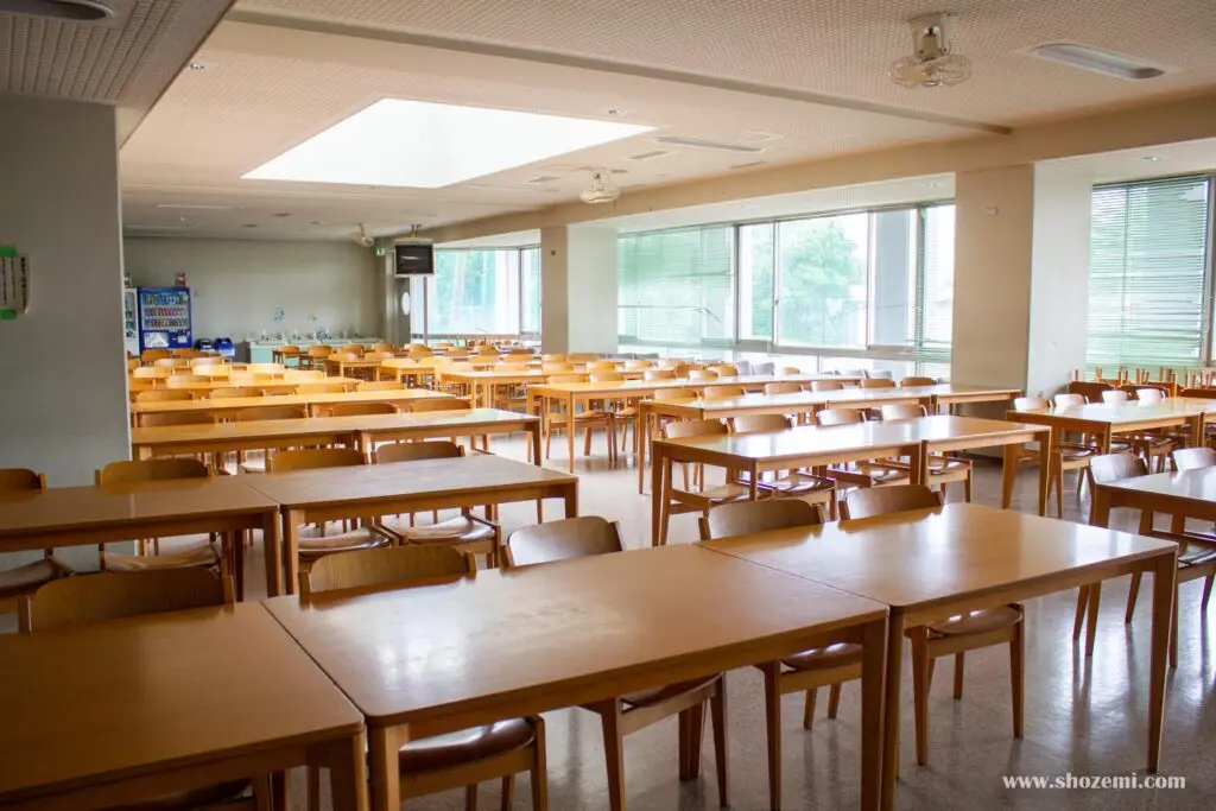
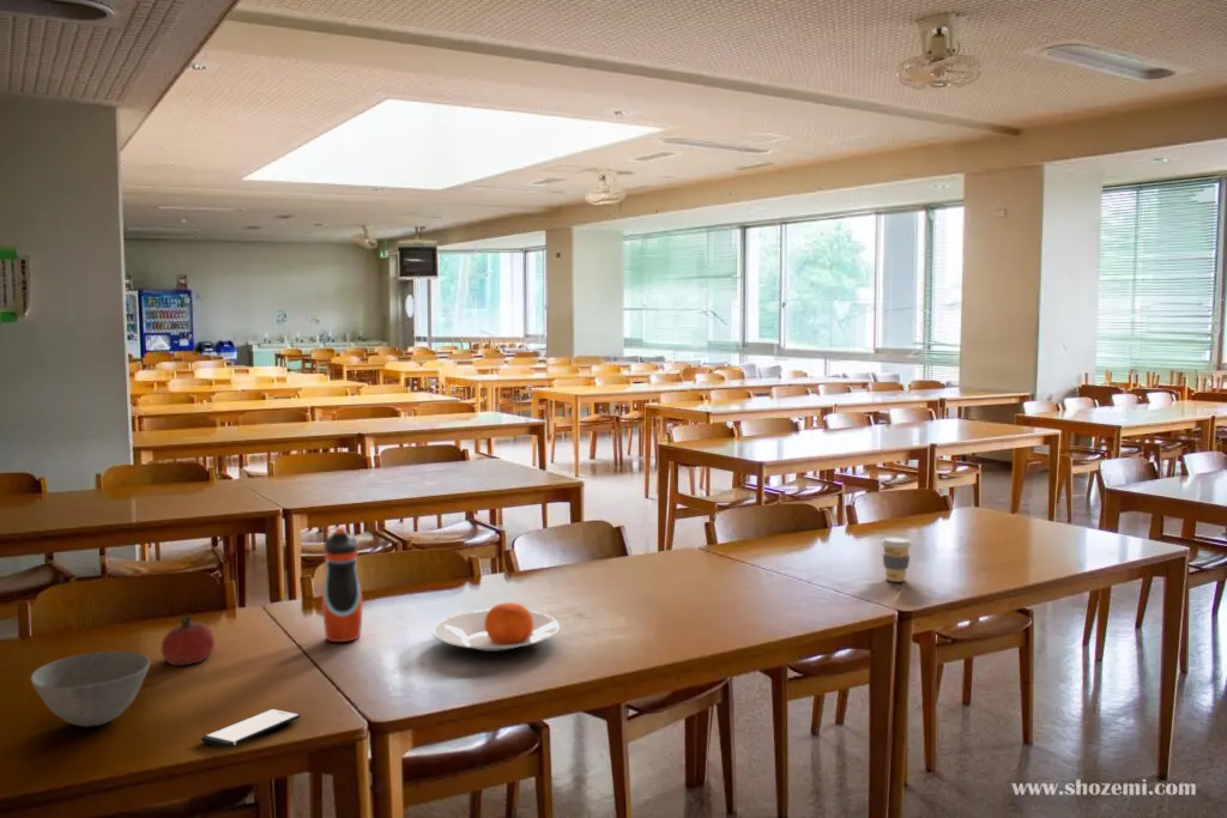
+ smartphone [200,708,301,749]
+ fruit [159,612,216,667]
+ plate [431,601,561,653]
+ water bottle [321,527,363,643]
+ coffee cup [880,535,913,583]
+ bowl [30,650,151,728]
